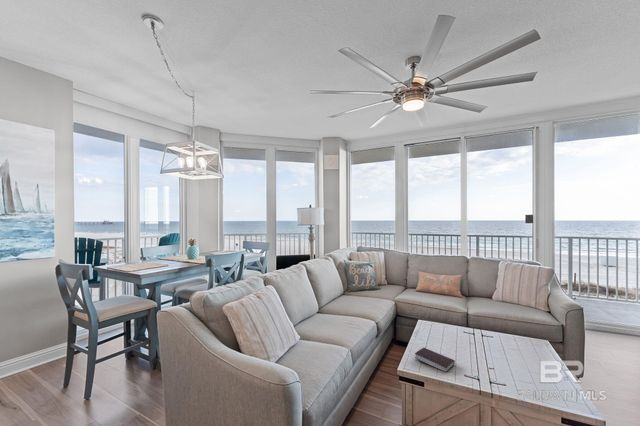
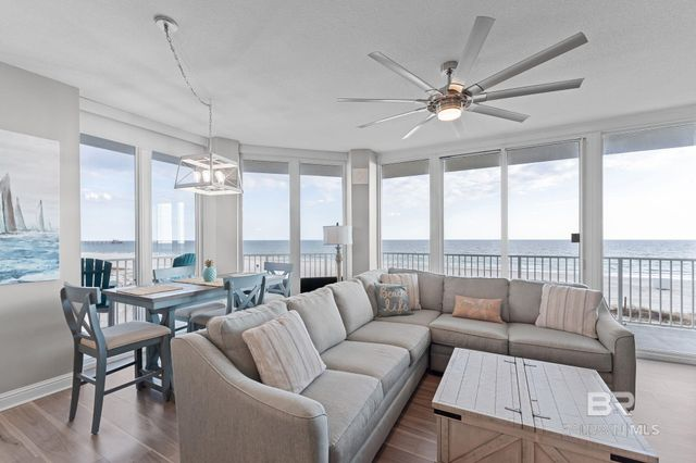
- book [414,347,456,373]
